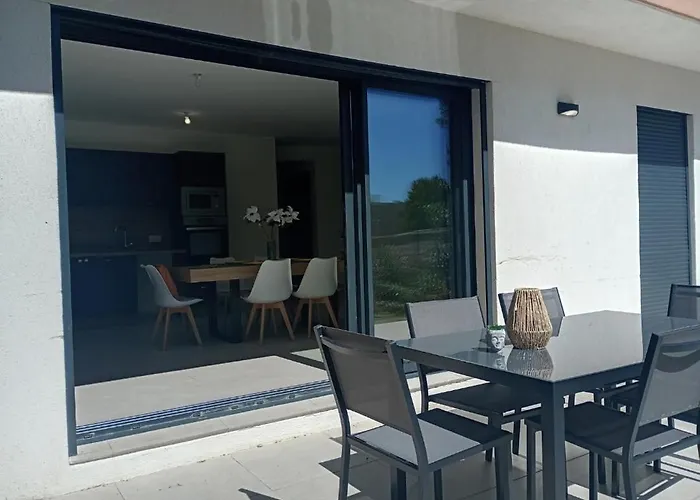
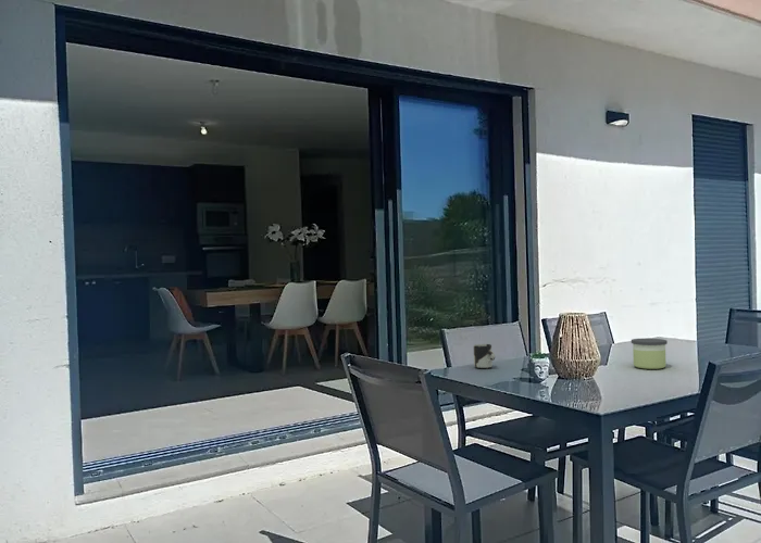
+ candle [631,338,669,370]
+ cup [473,343,496,369]
